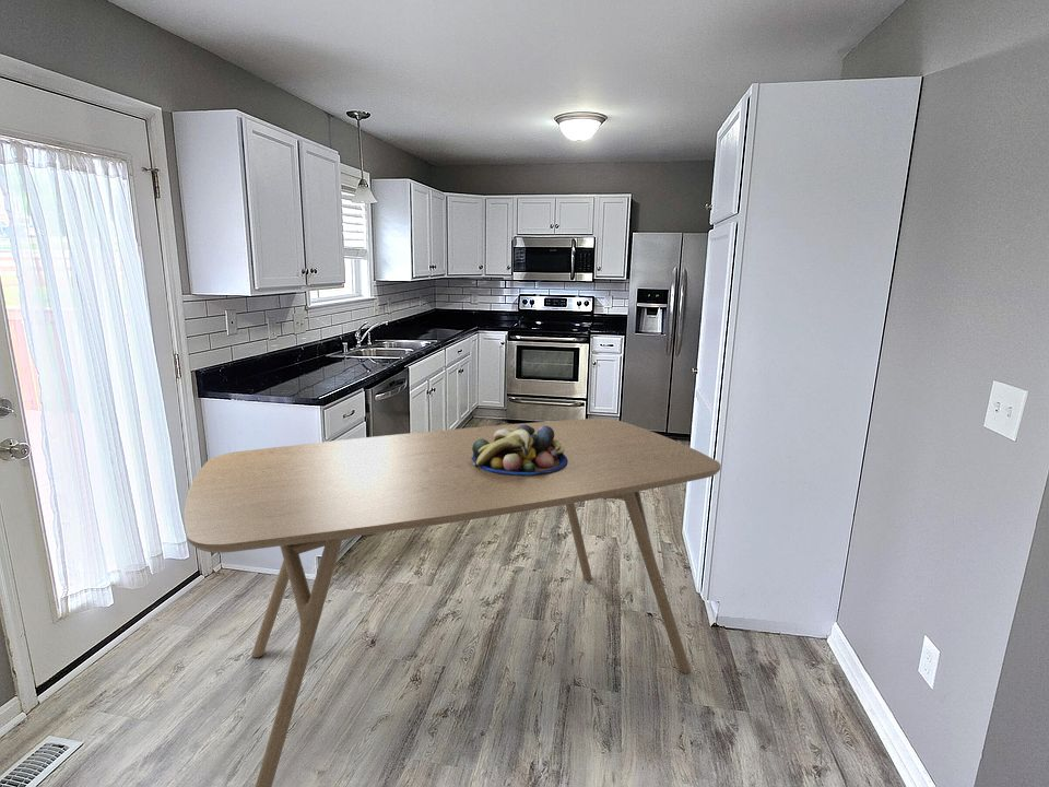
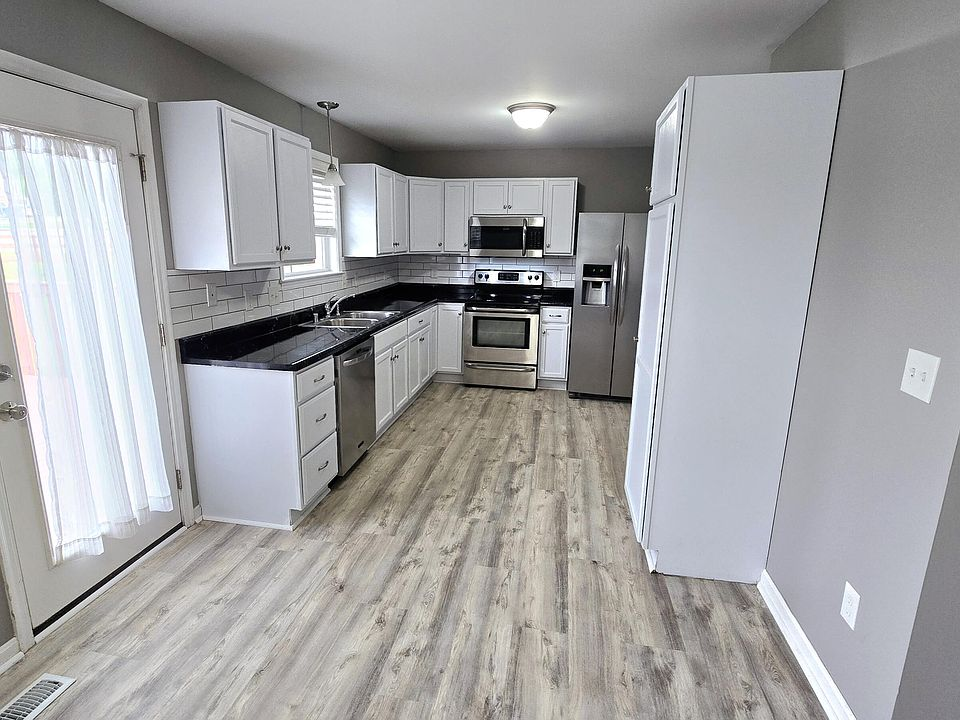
- fruit bowl [471,424,568,475]
- dining table [184,418,721,787]
